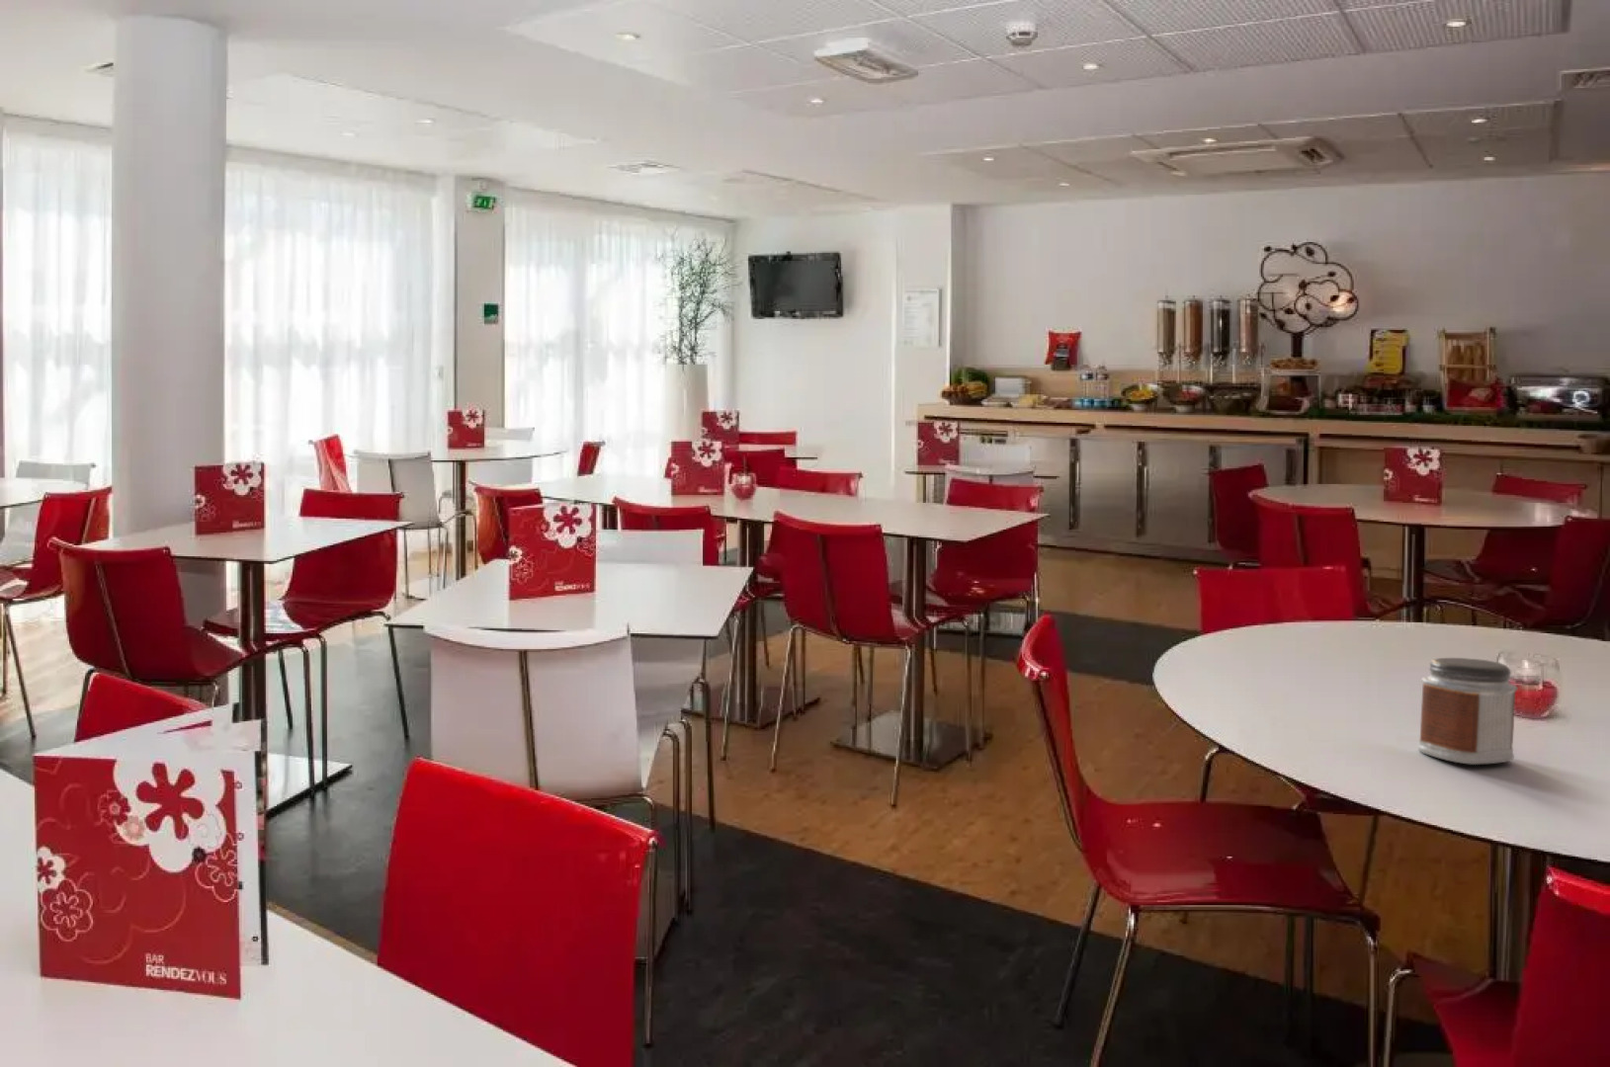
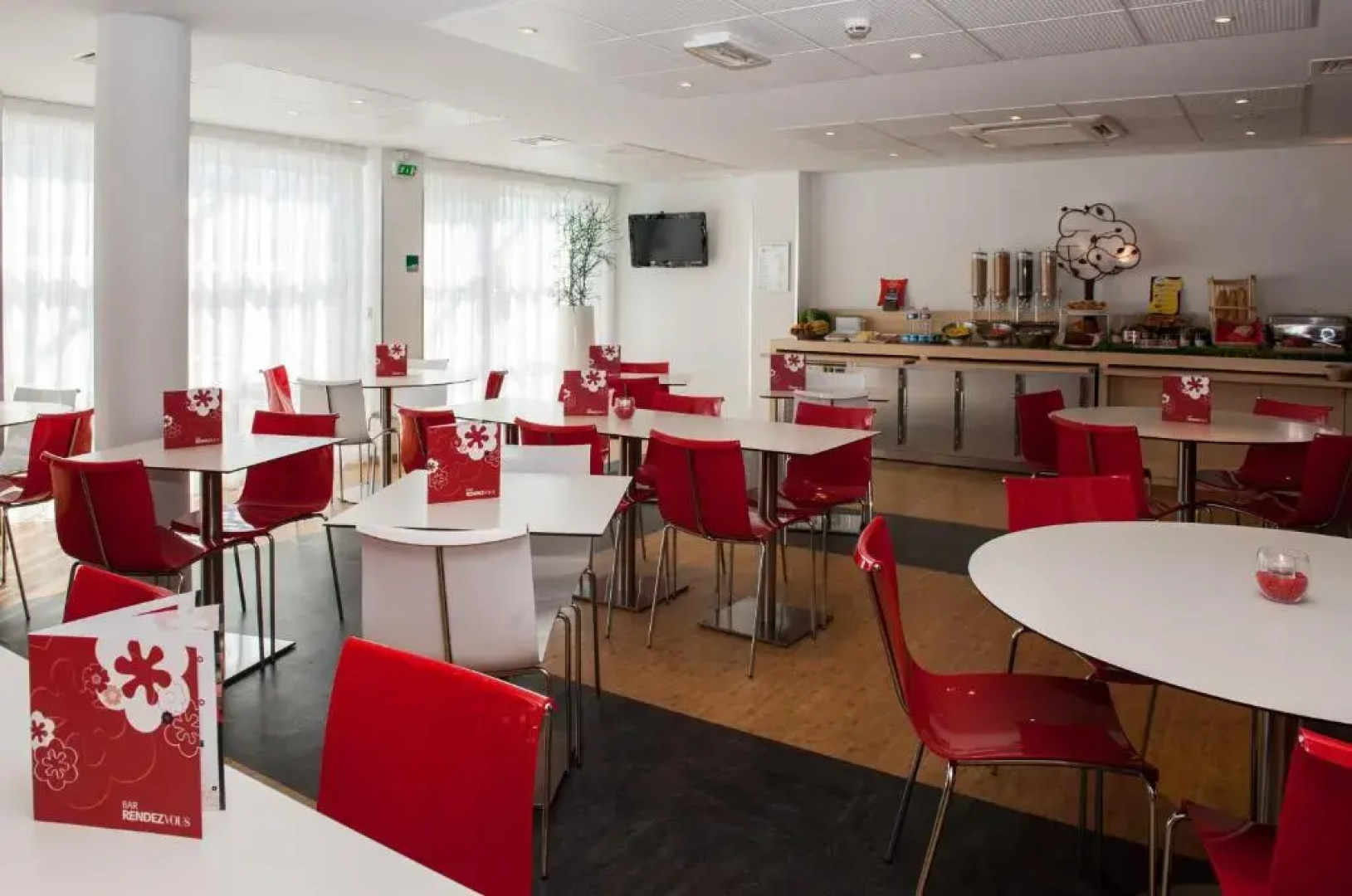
- jar [1416,657,1518,766]
